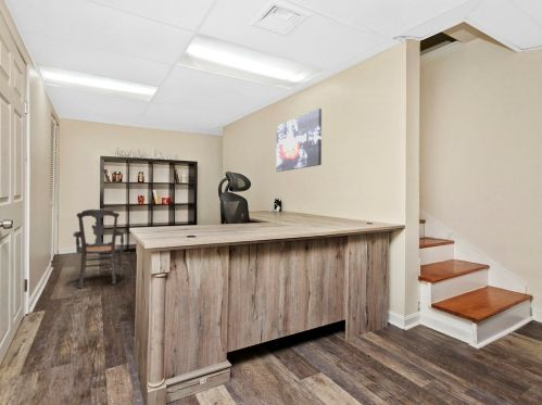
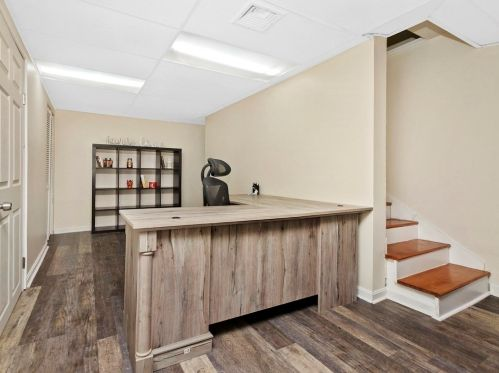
- wall art [275,107,323,173]
- armchair [72,208,126,289]
